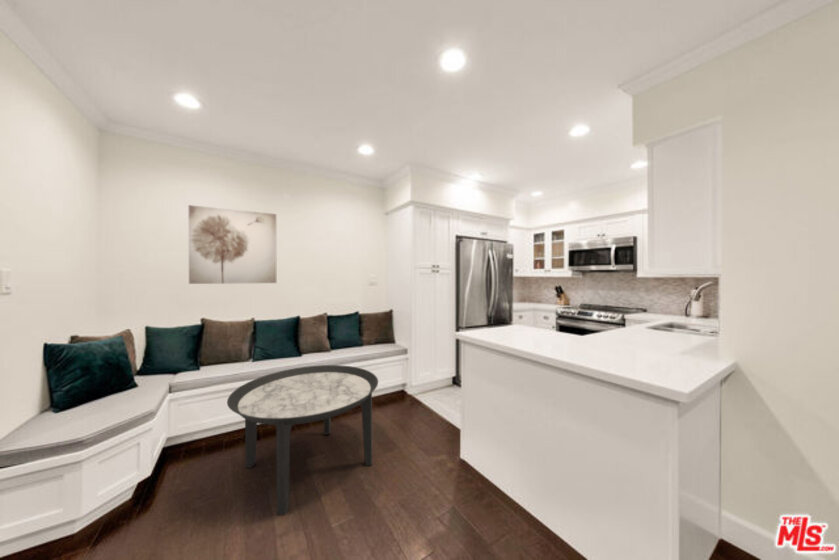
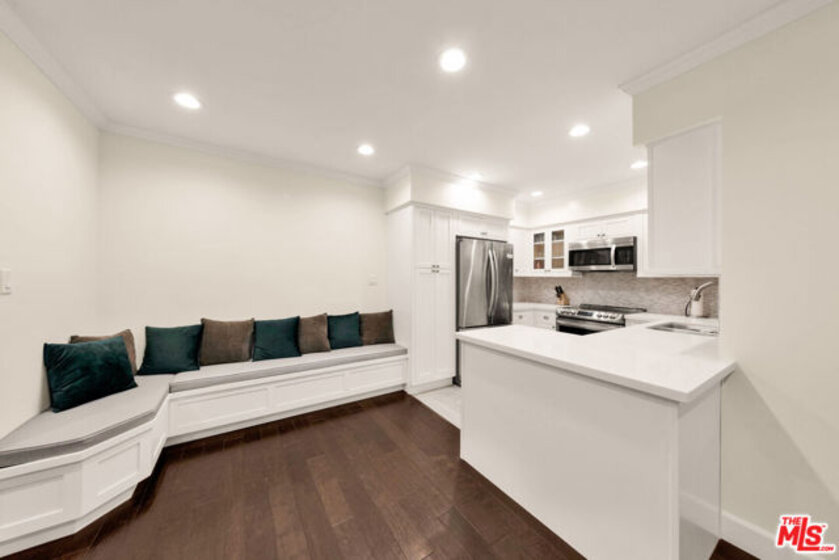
- round table [226,364,379,516]
- wall art [188,204,277,285]
